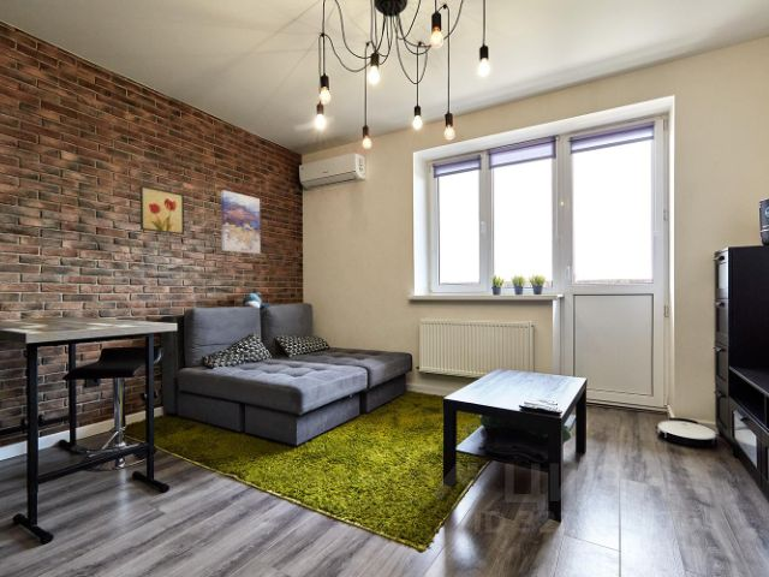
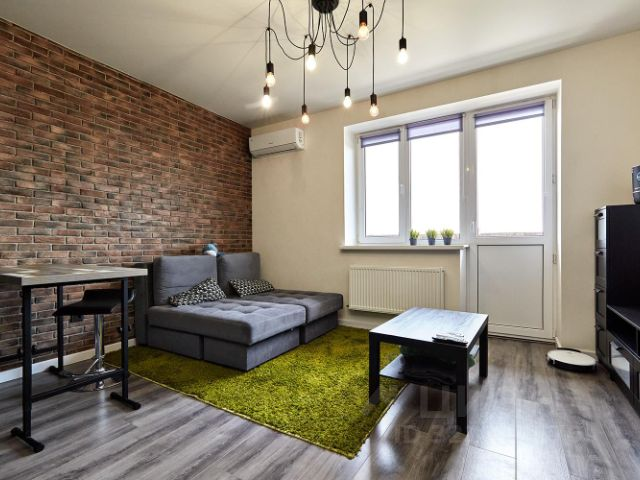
- wall art [139,184,185,236]
- wall art [220,189,262,255]
